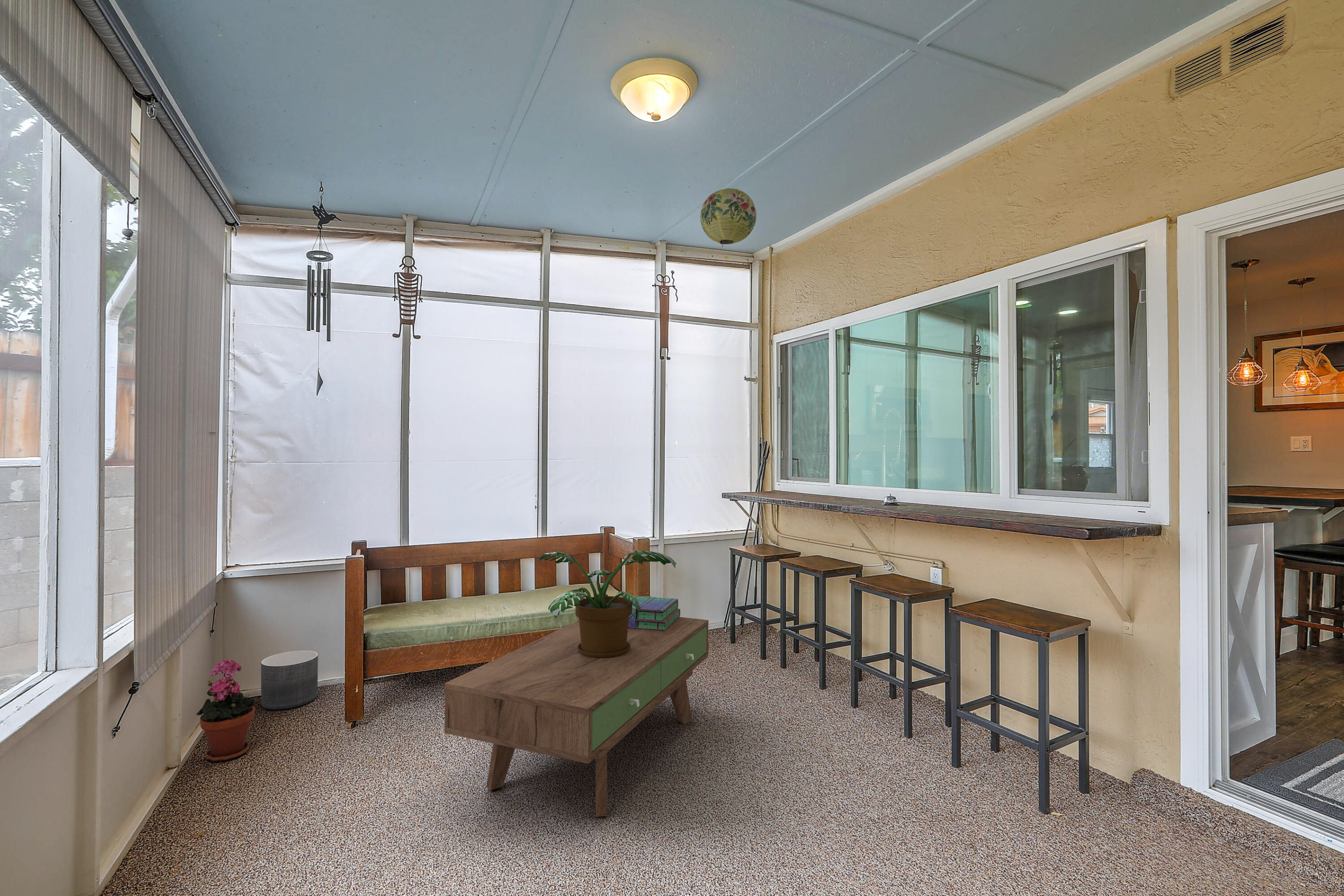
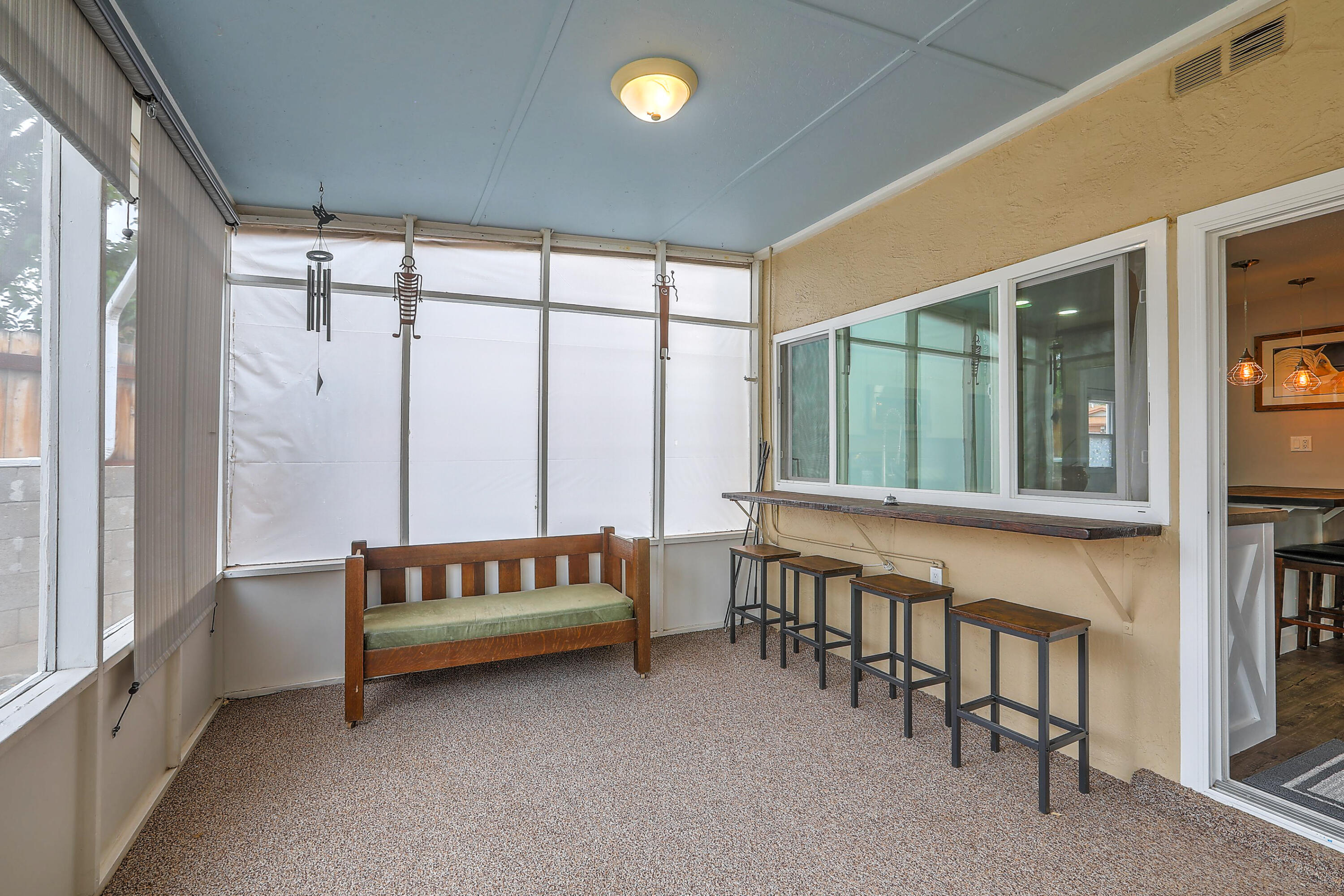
- potted plant [538,551,677,658]
- planter [261,650,319,710]
- coffee table [444,616,709,817]
- paper lantern [700,188,757,245]
- stack of books [618,595,681,631]
- potted plant [196,659,257,762]
